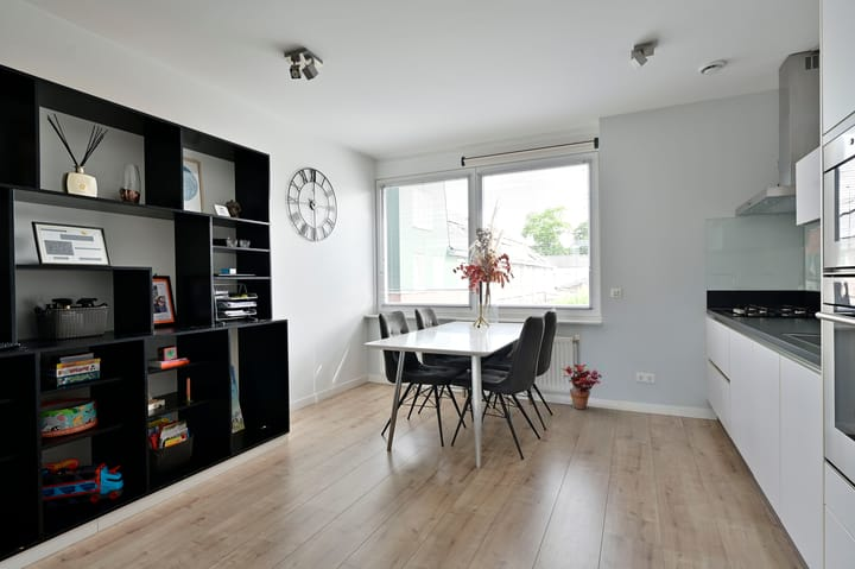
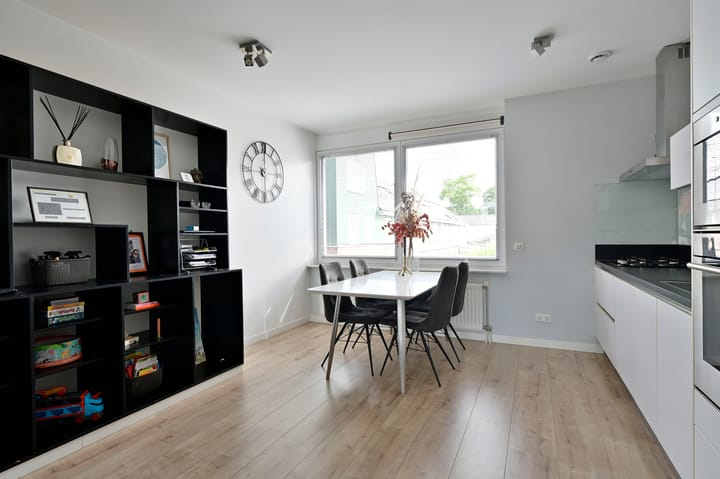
- potted plant [560,363,603,410]
